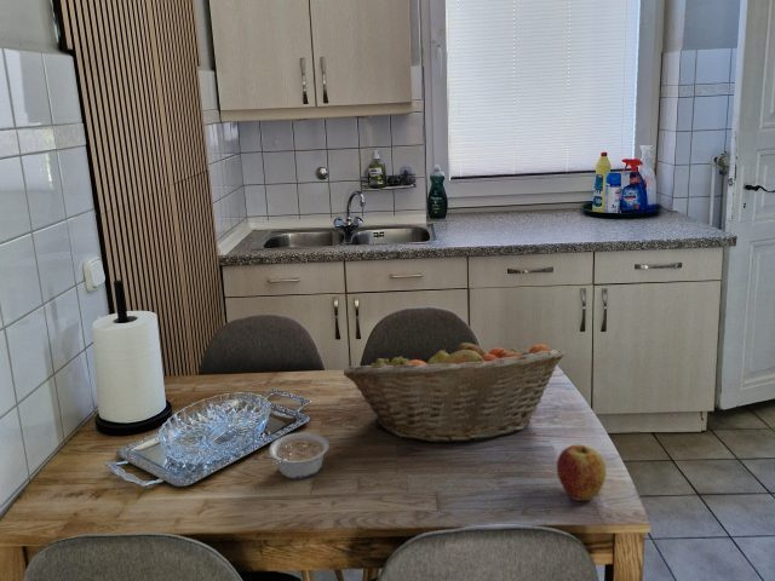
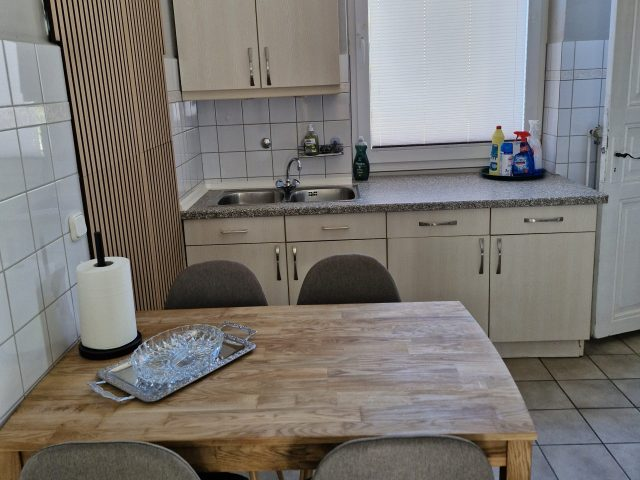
- apple [555,443,608,502]
- legume [268,431,331,479]
- fruit basket [343,338,566,444]
